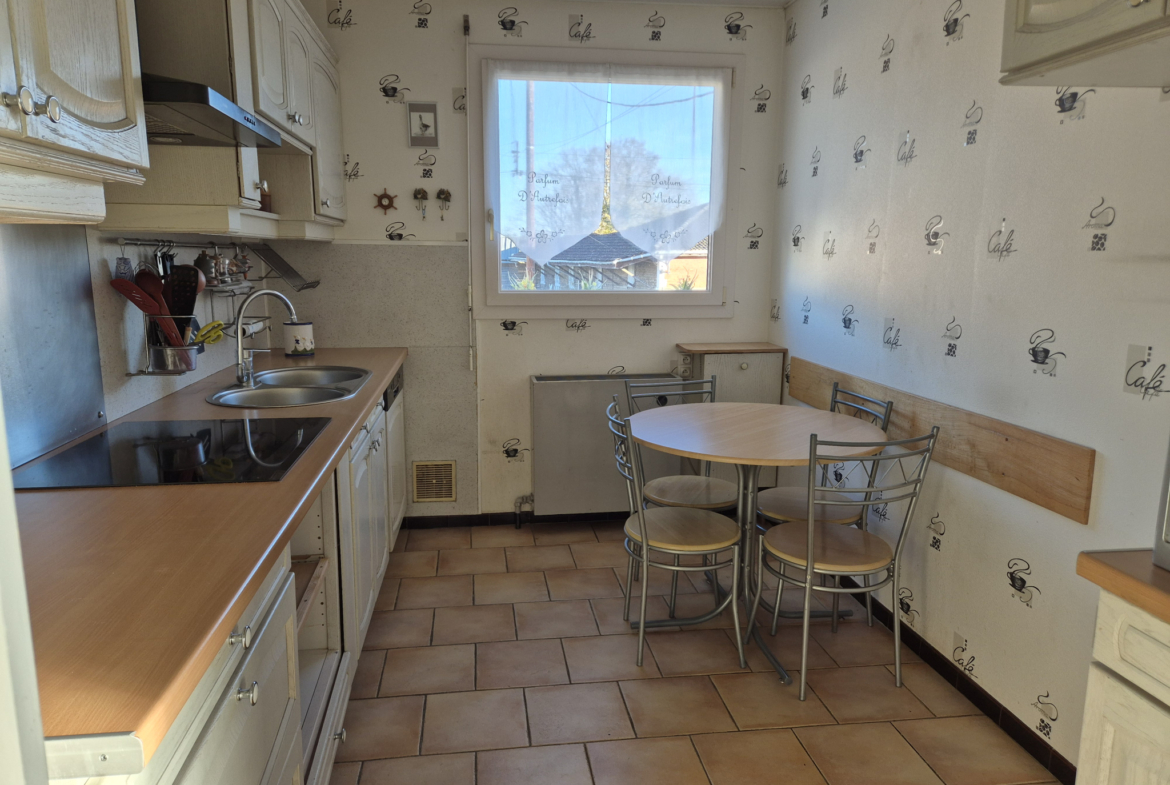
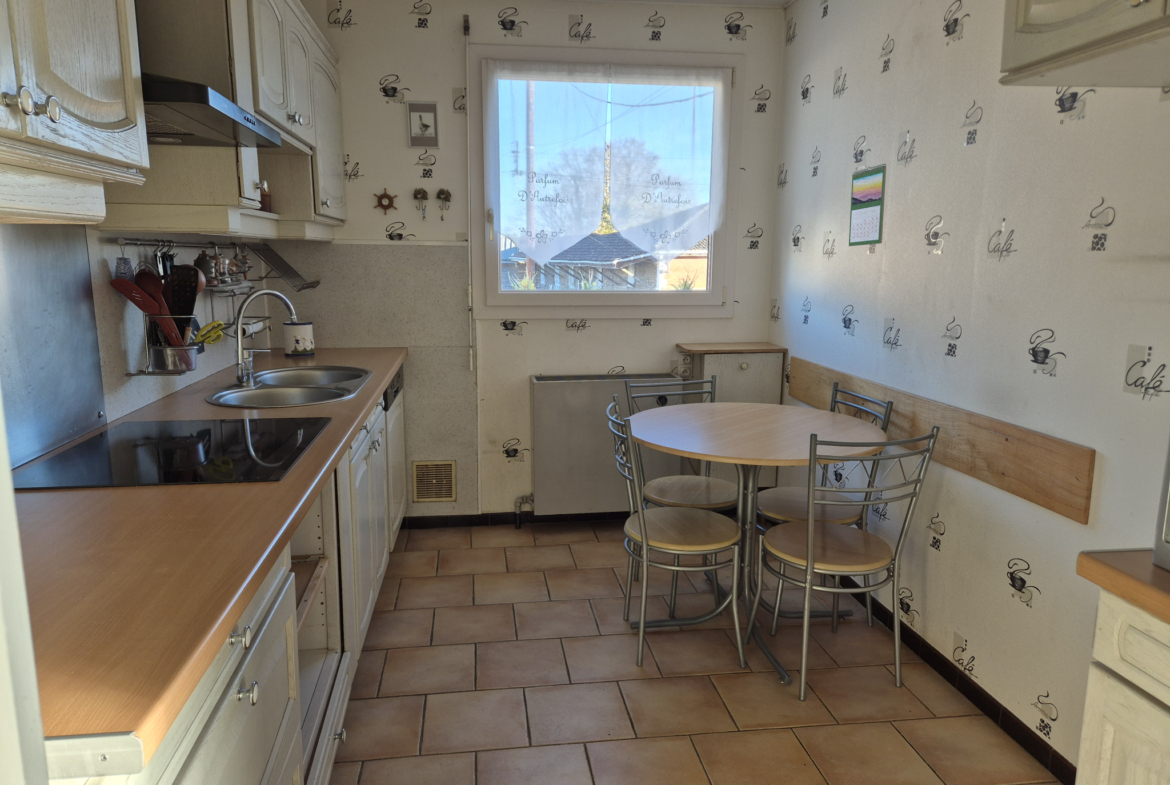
+ calendar [848,163,887,247]
